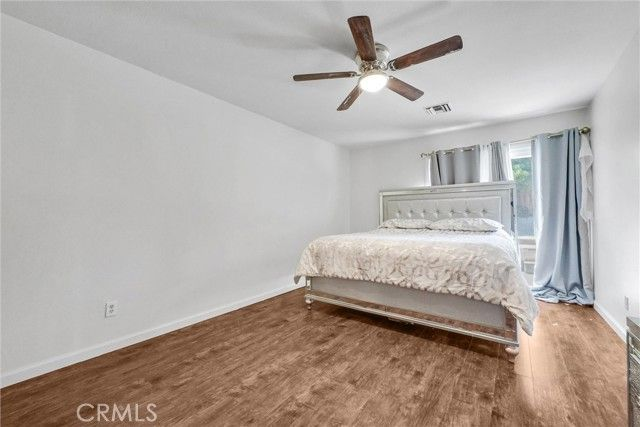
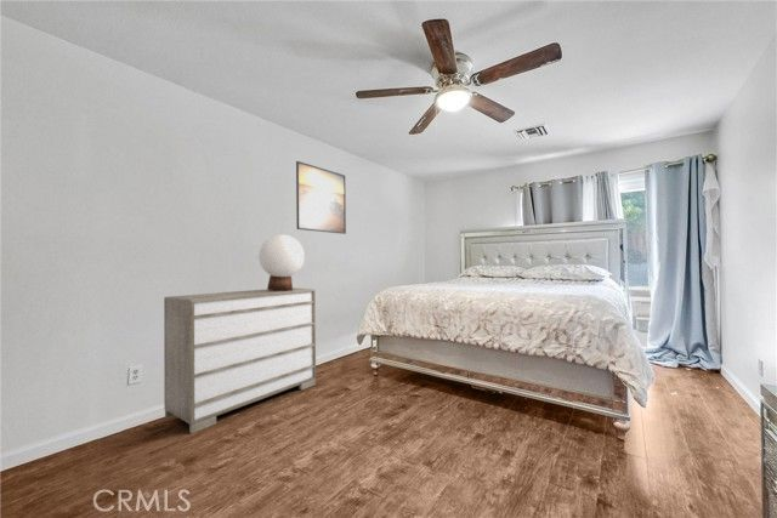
+ dresser [163,286,317,434]
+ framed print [295,160,347,235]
+ table lamp [257,233,306,291]
